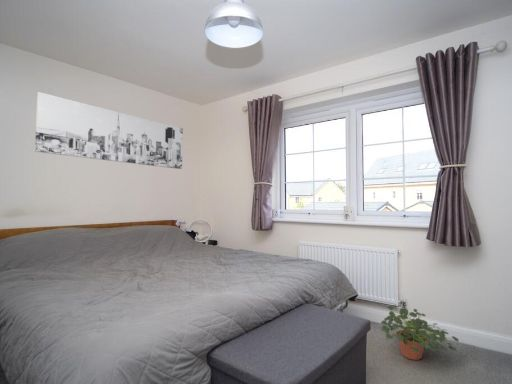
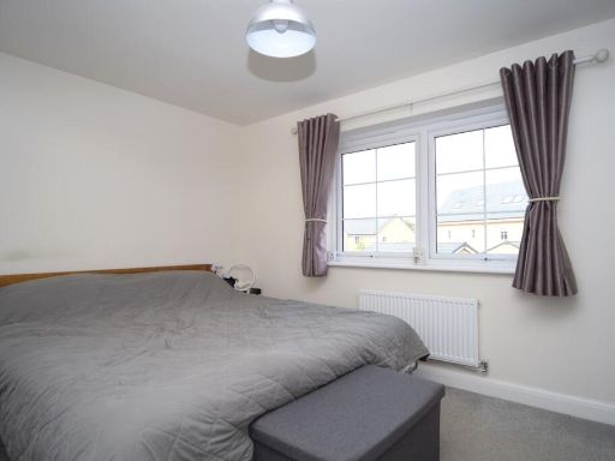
- wall art [34,91,184,170]
- potted plant [380,304,460,361]
